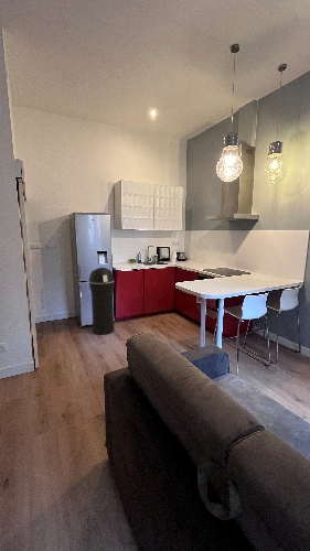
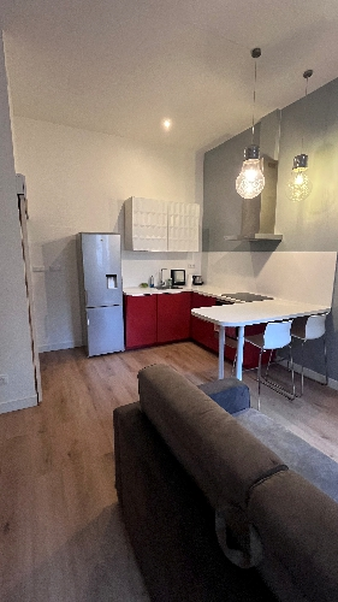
- trash can [88,267,116,336]
